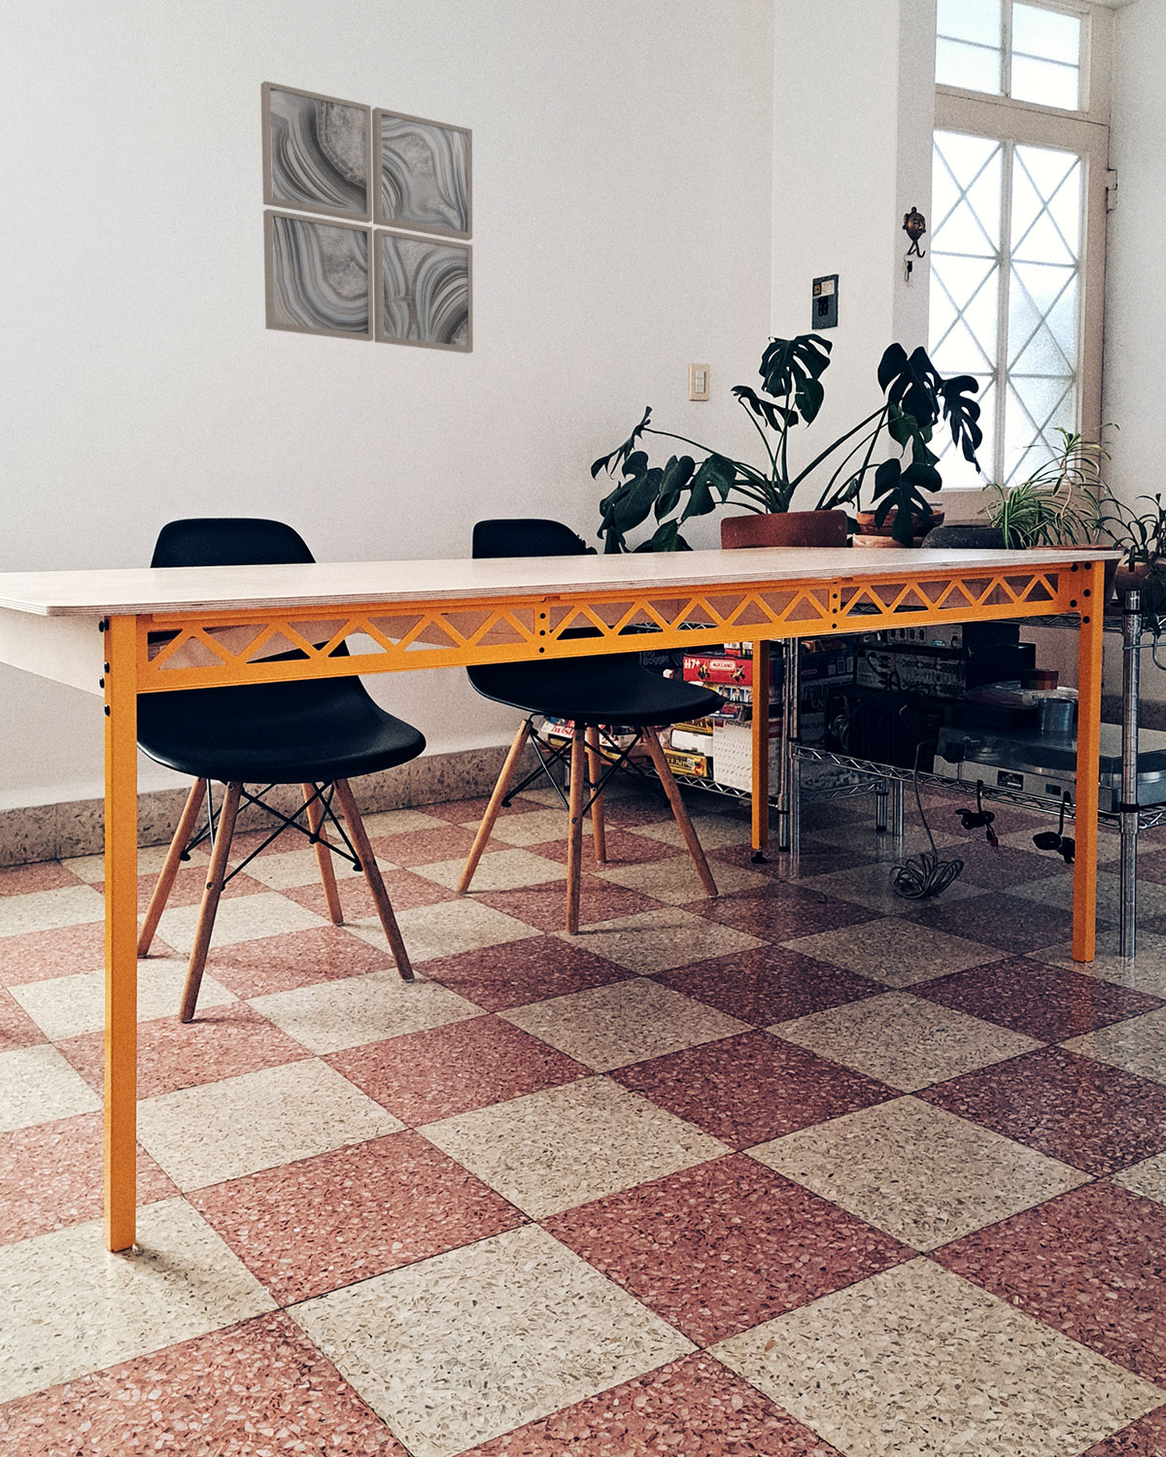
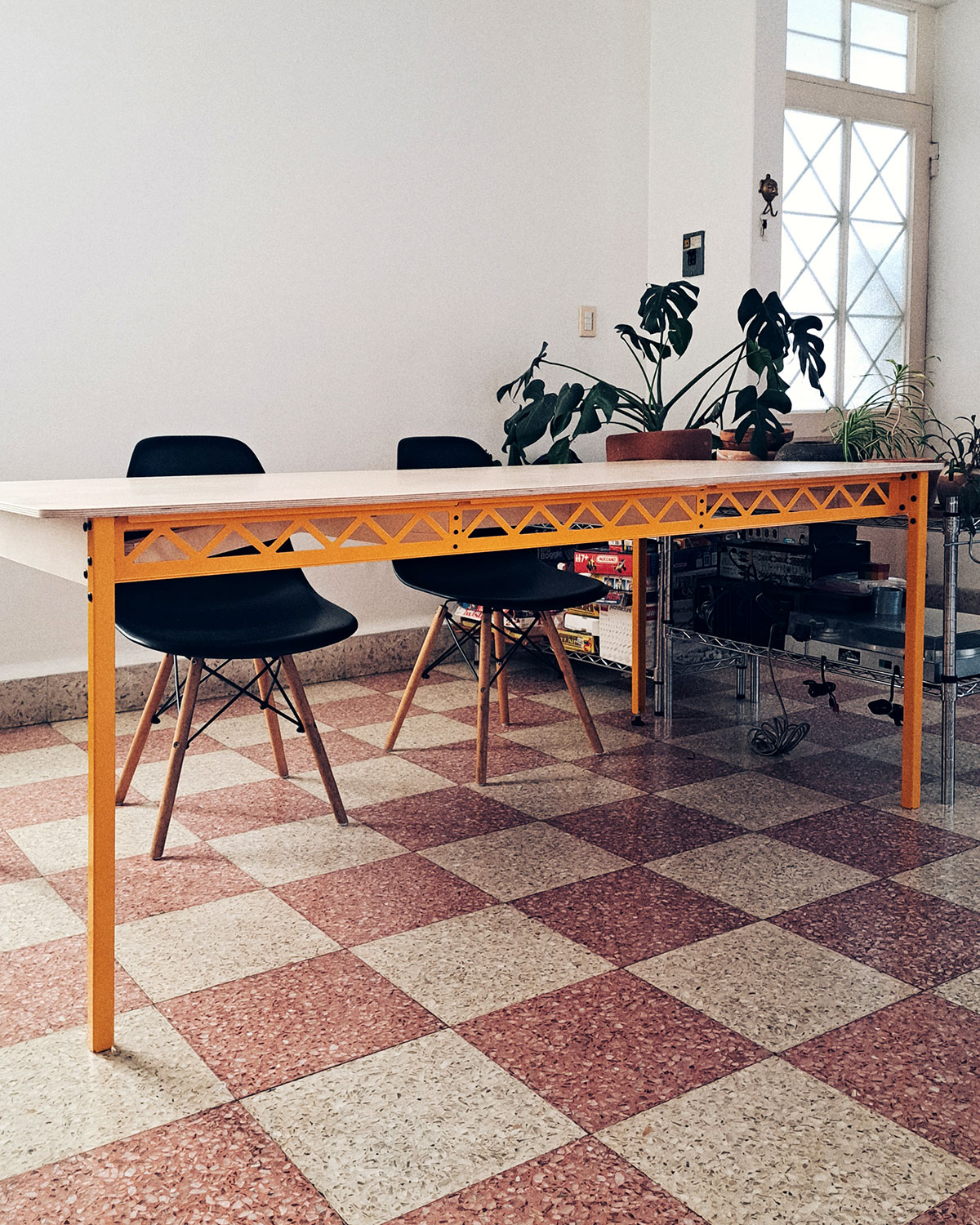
- wall art [259,80,475,354]
